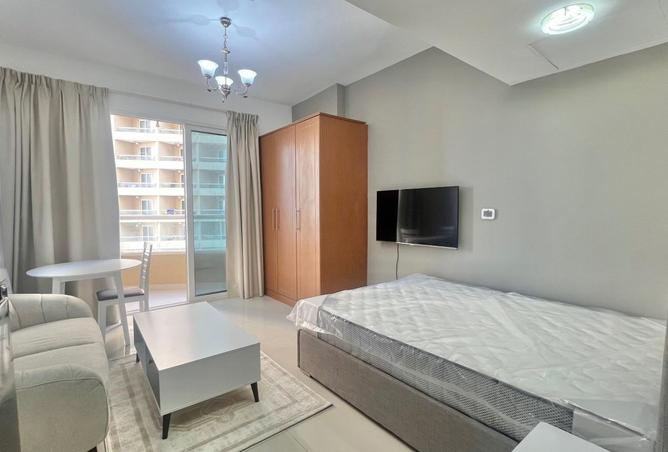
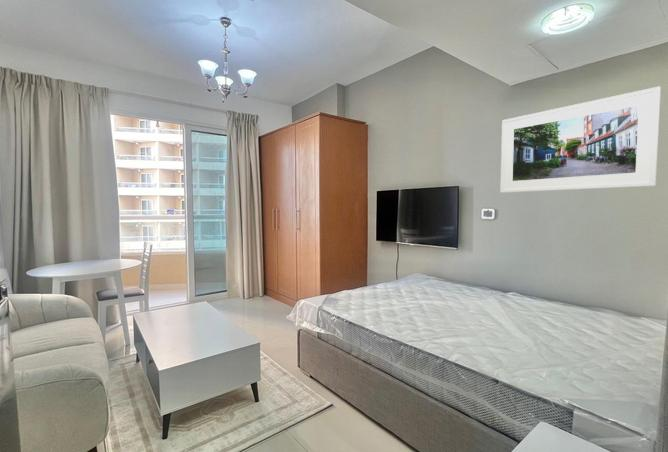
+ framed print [499,85,662,194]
